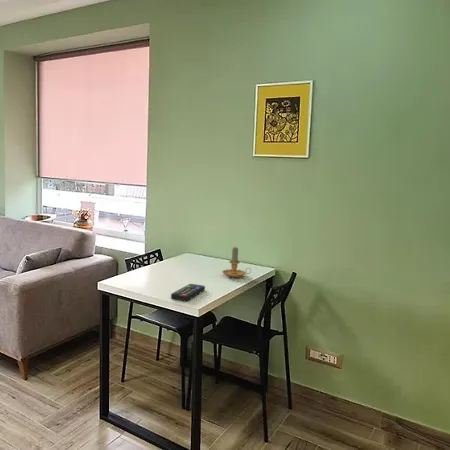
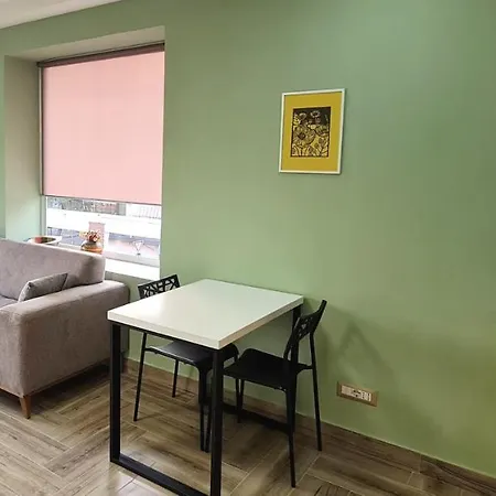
- candle [221,246,252,278]
- remote control [170,283,206,302]
